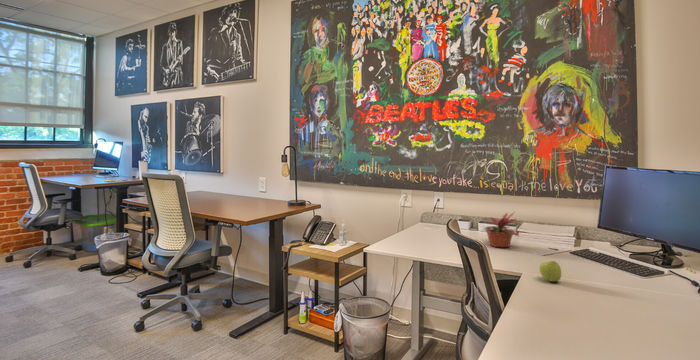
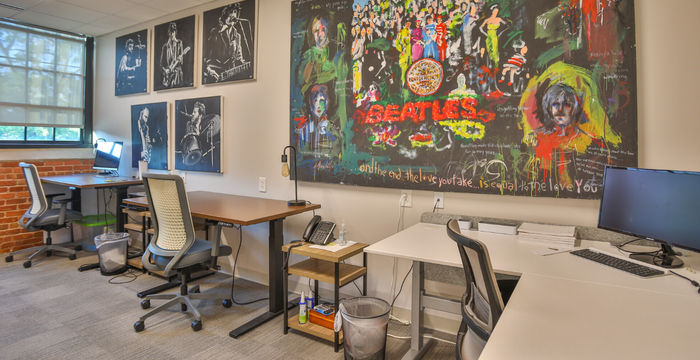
- apple [538,260,562,283]
- potted plant [479,212,524,248]
